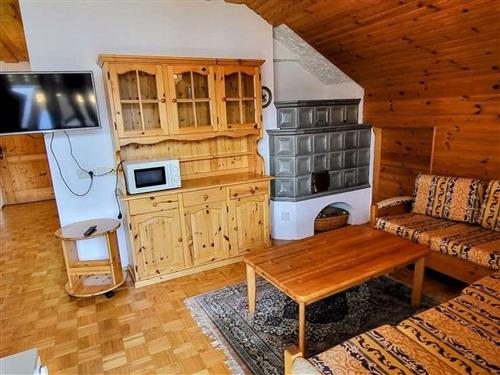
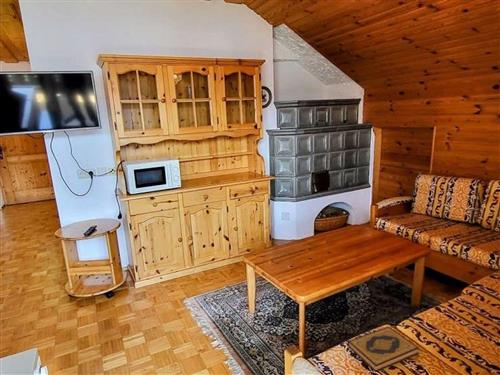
+ hardback book [347,326,420,373]
